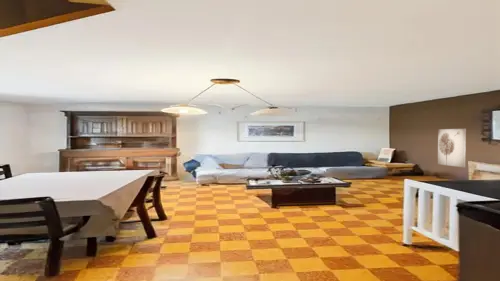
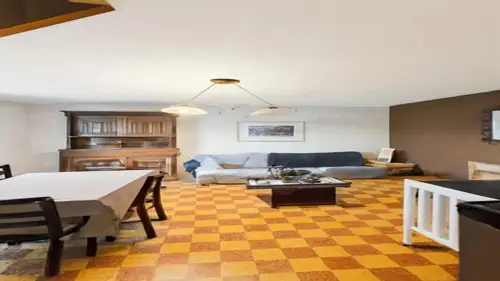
- wall art [437,128,467,168]
